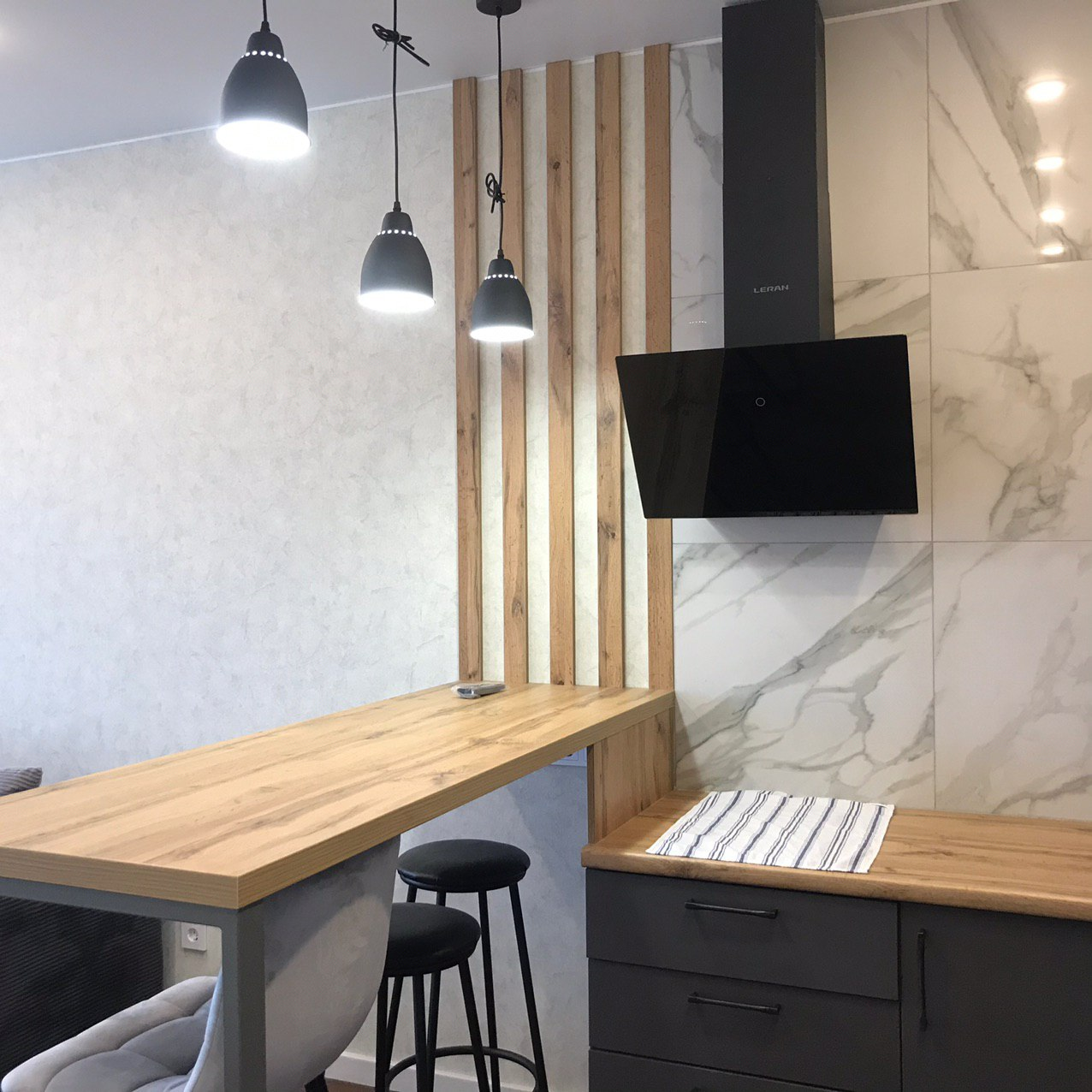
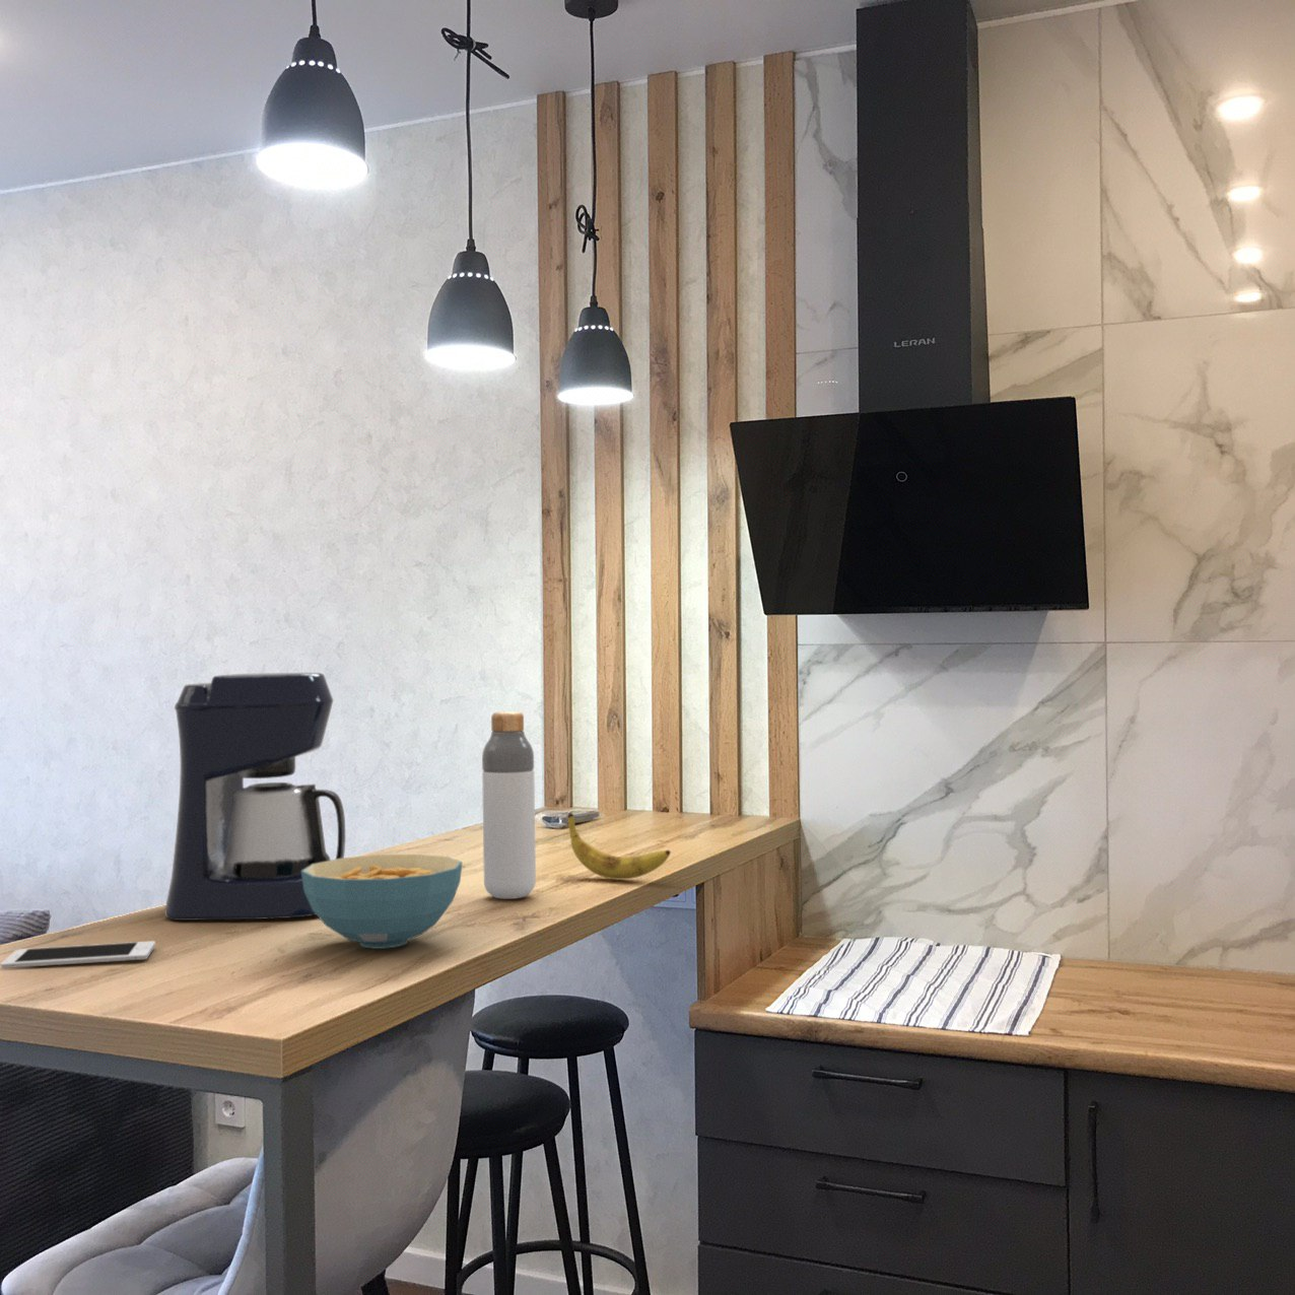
+ cell phone [0,939,157,969]
+ cereal bowl [301,854,464,950]
+ coffee maker [165,672,346,921]
+ bottle [481,710,537,900]
+ banana [567,812,672,880]
